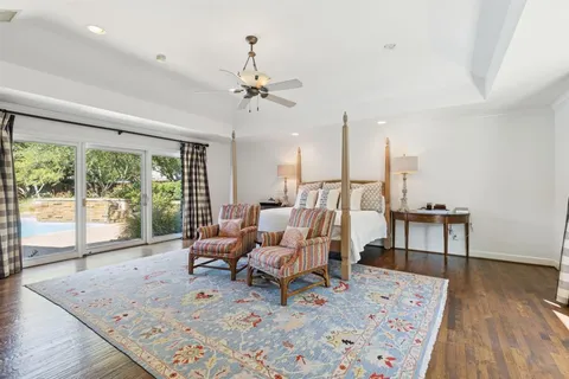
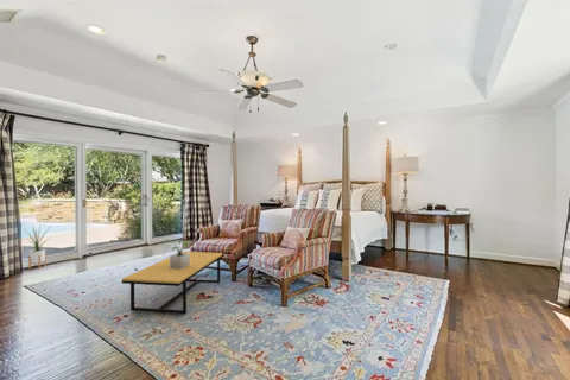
+ house plant [21,222,53,270]
+ coffee table [121,251,224,315]
+ potted plant [158,239,197,270]
